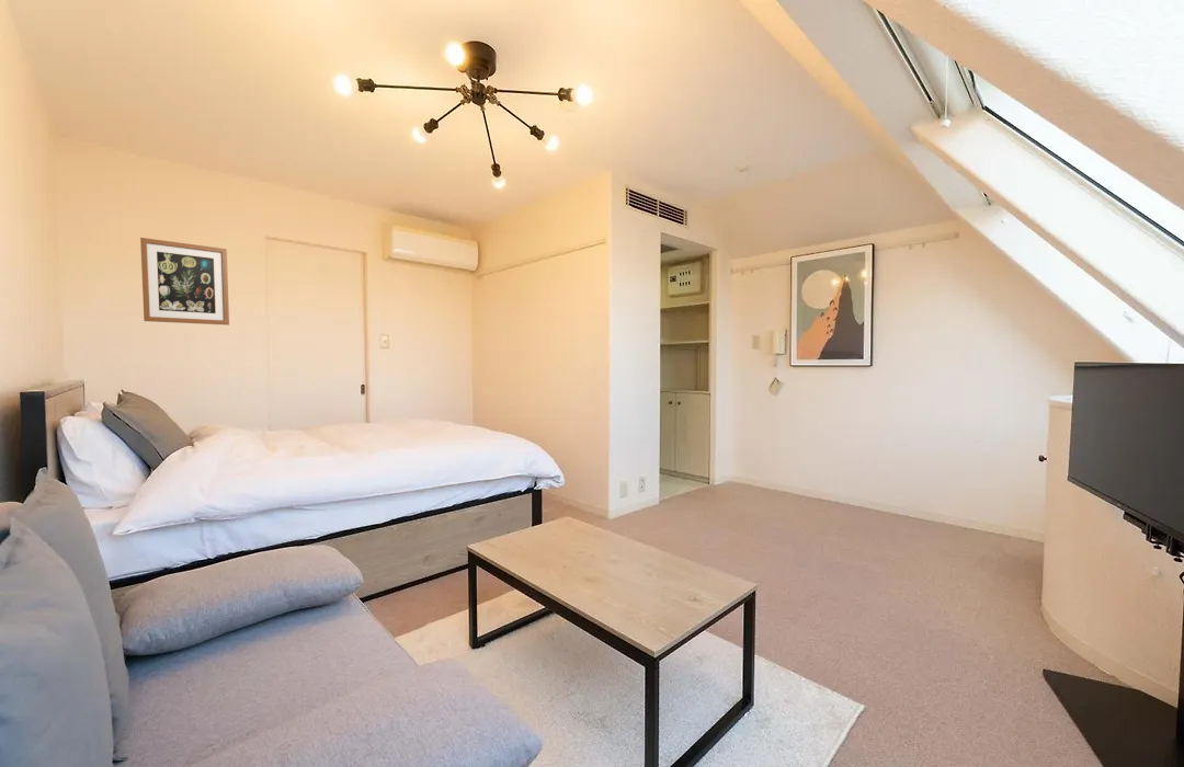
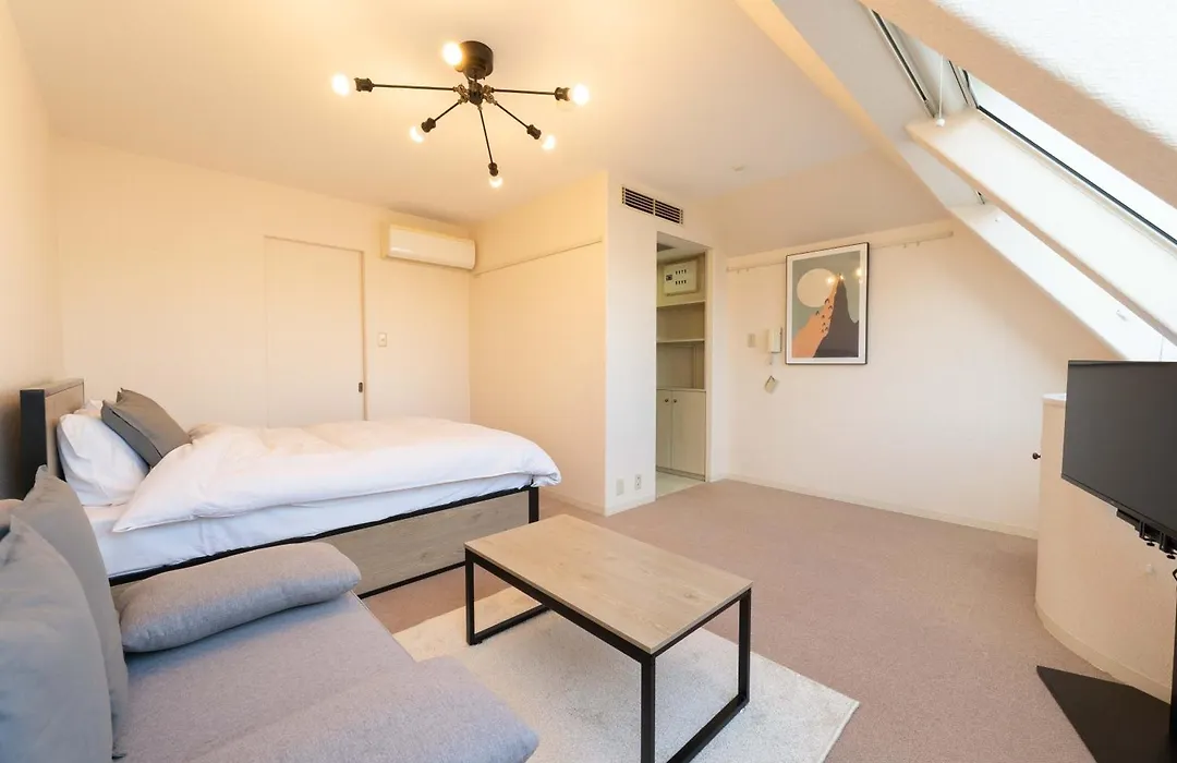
- wall art [139,237,230,325]
